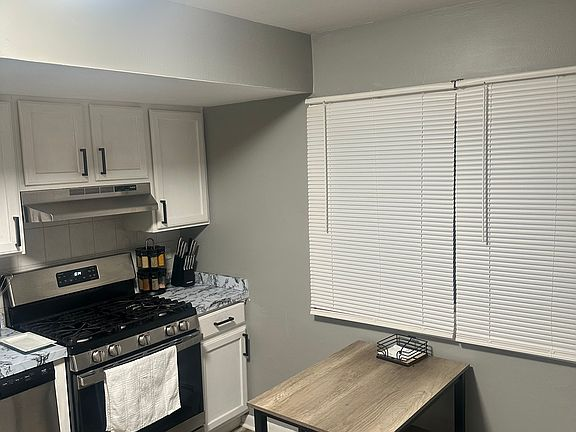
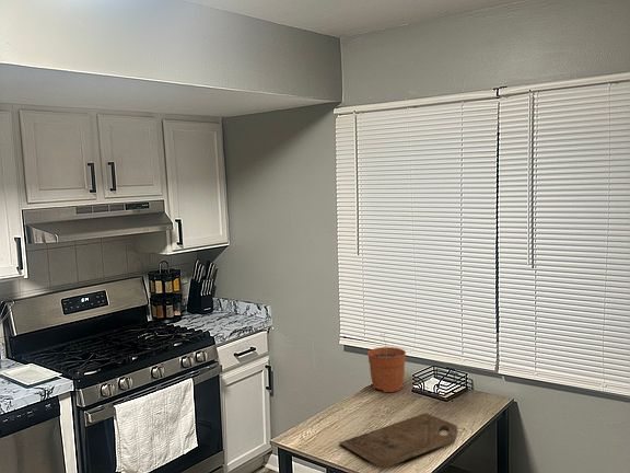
+ plant pot [366,332,407,393]
+ cutting board [338,412,458,470]
